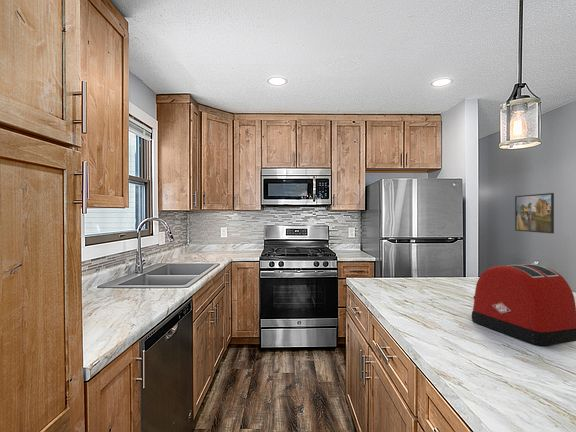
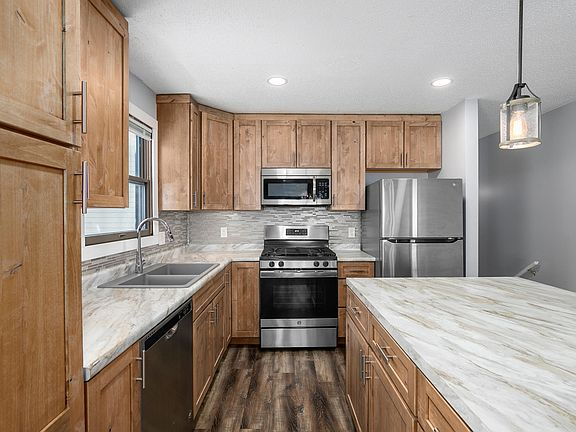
- toaster [471,263,576,346]
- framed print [514,192,555,234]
